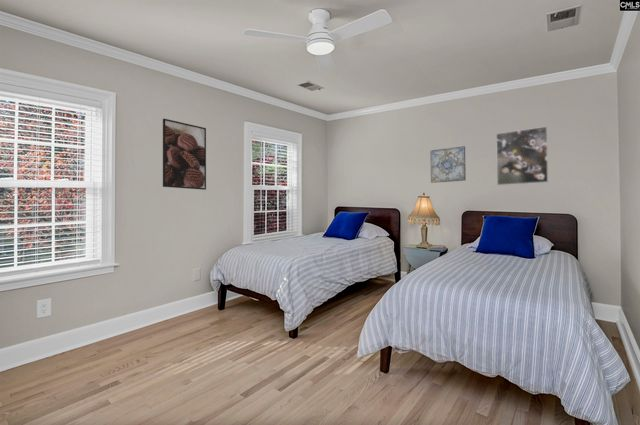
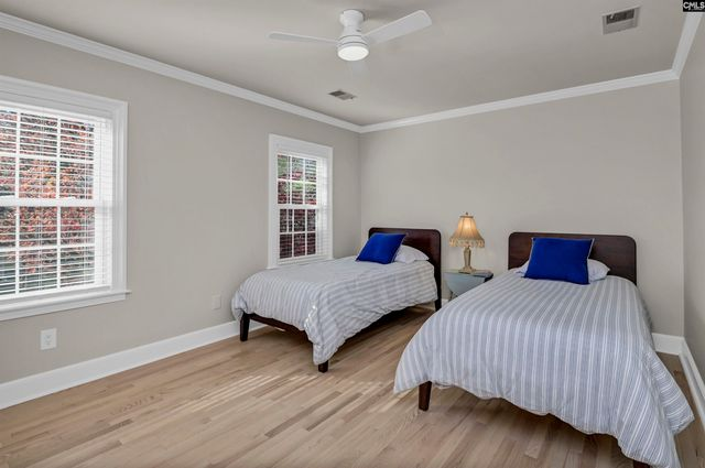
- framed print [162,118,207,191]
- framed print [495,126,549,186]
- wall art [430,145,467,184]
